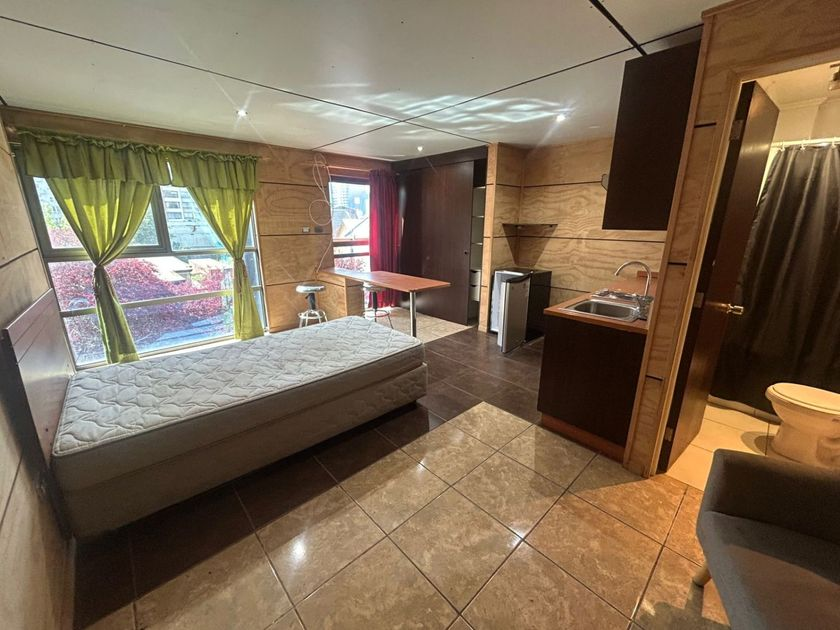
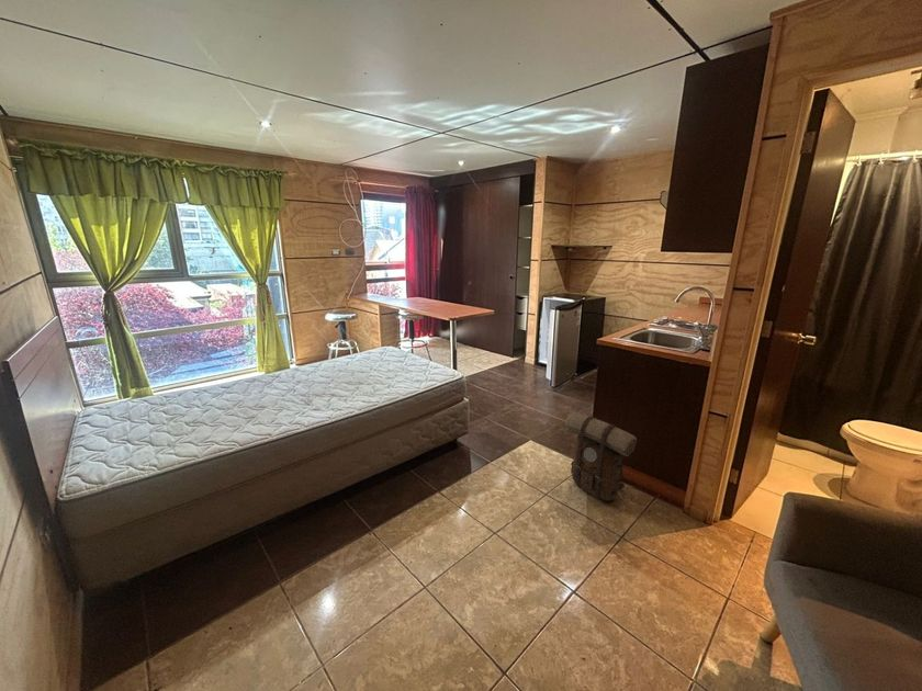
+ backpack [564,411,638,501]
